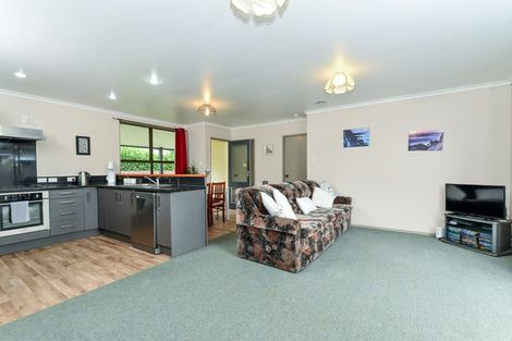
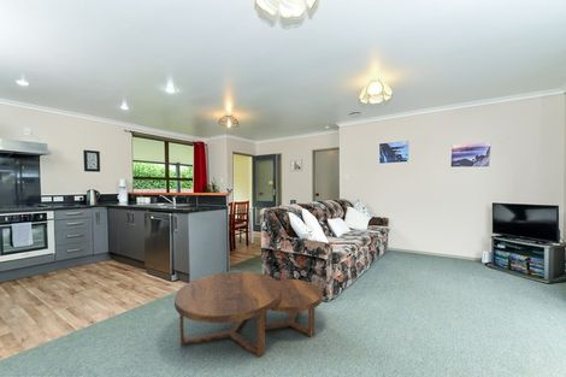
+ coffee table [173,271,324,359]
